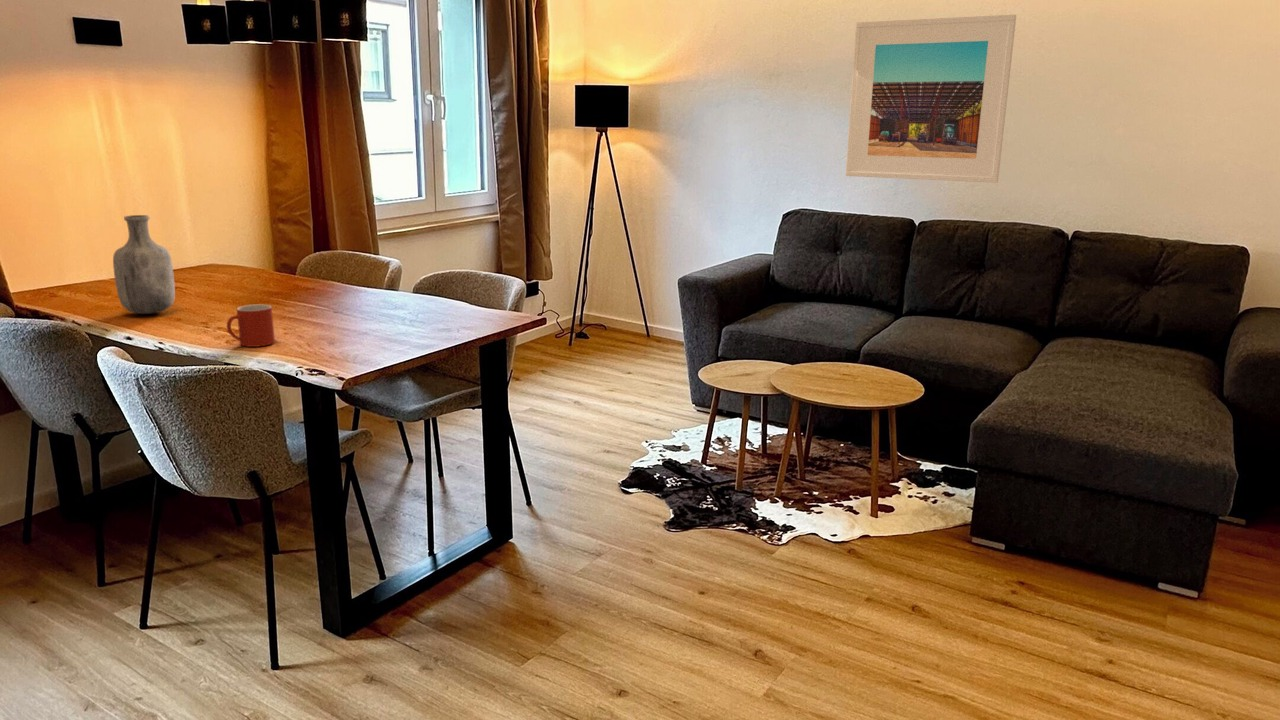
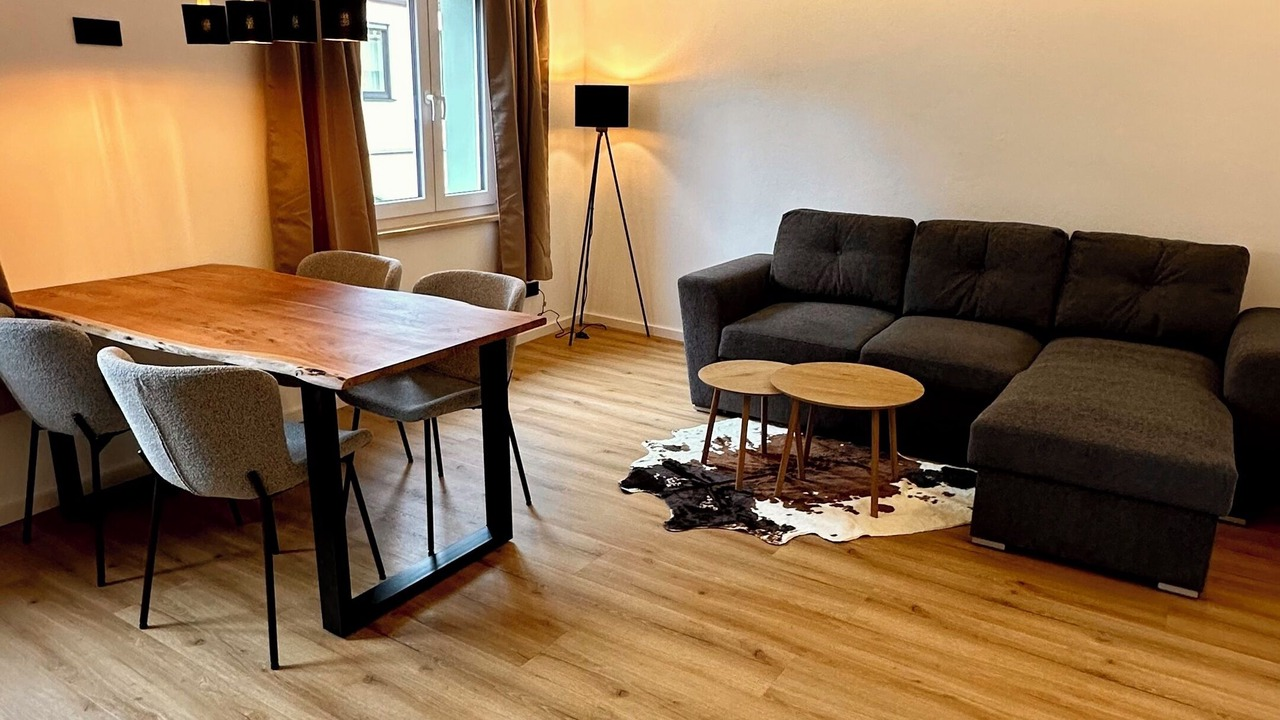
- vase [112,214,176,315]
- mug [226,304,276,348]
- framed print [845,14,1017,184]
